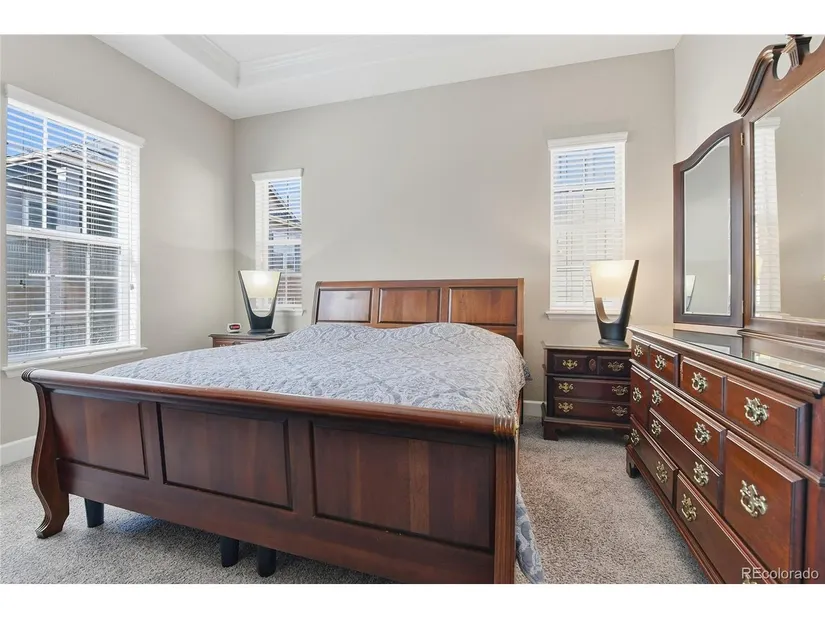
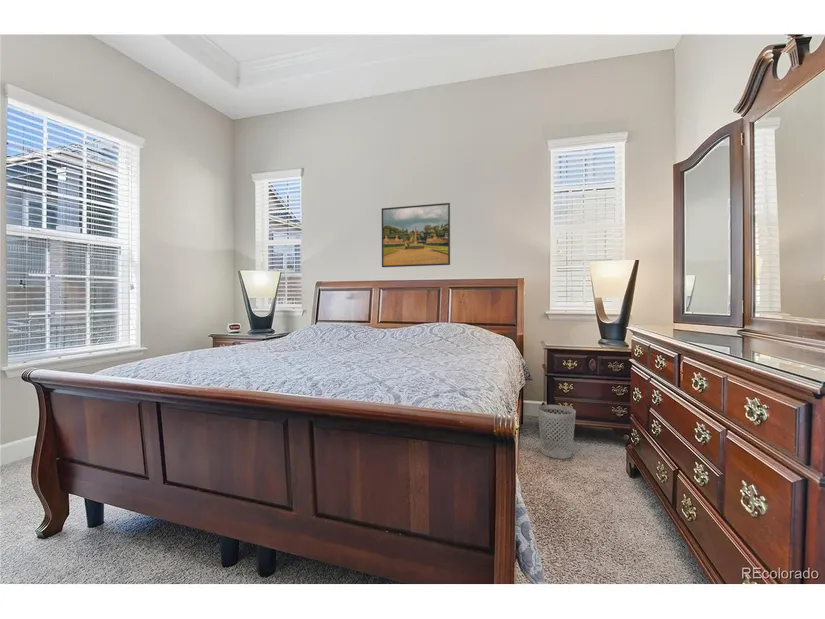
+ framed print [381,202,451,268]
+ wastebasket [537,404,577,460]
